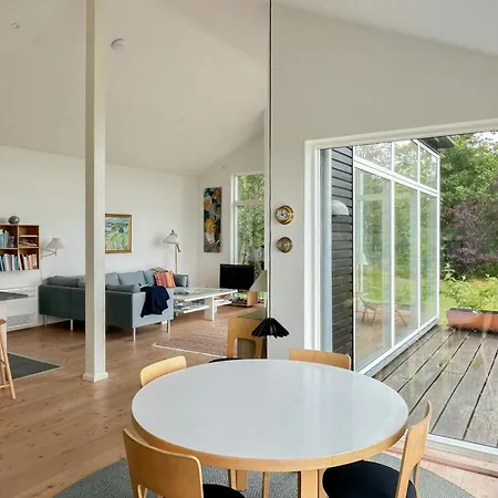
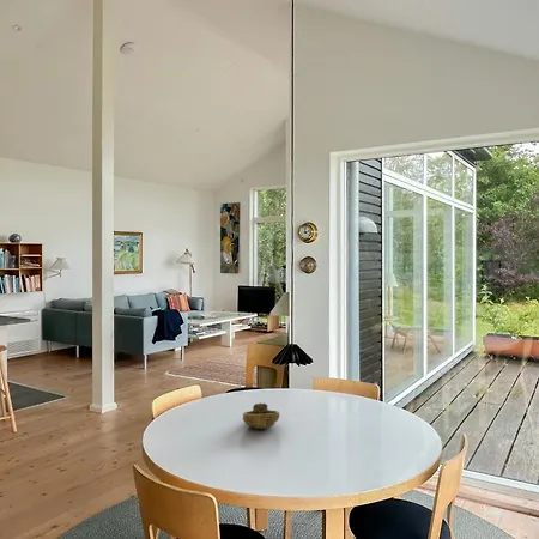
+ decorative bowl [242,402,281,430]
